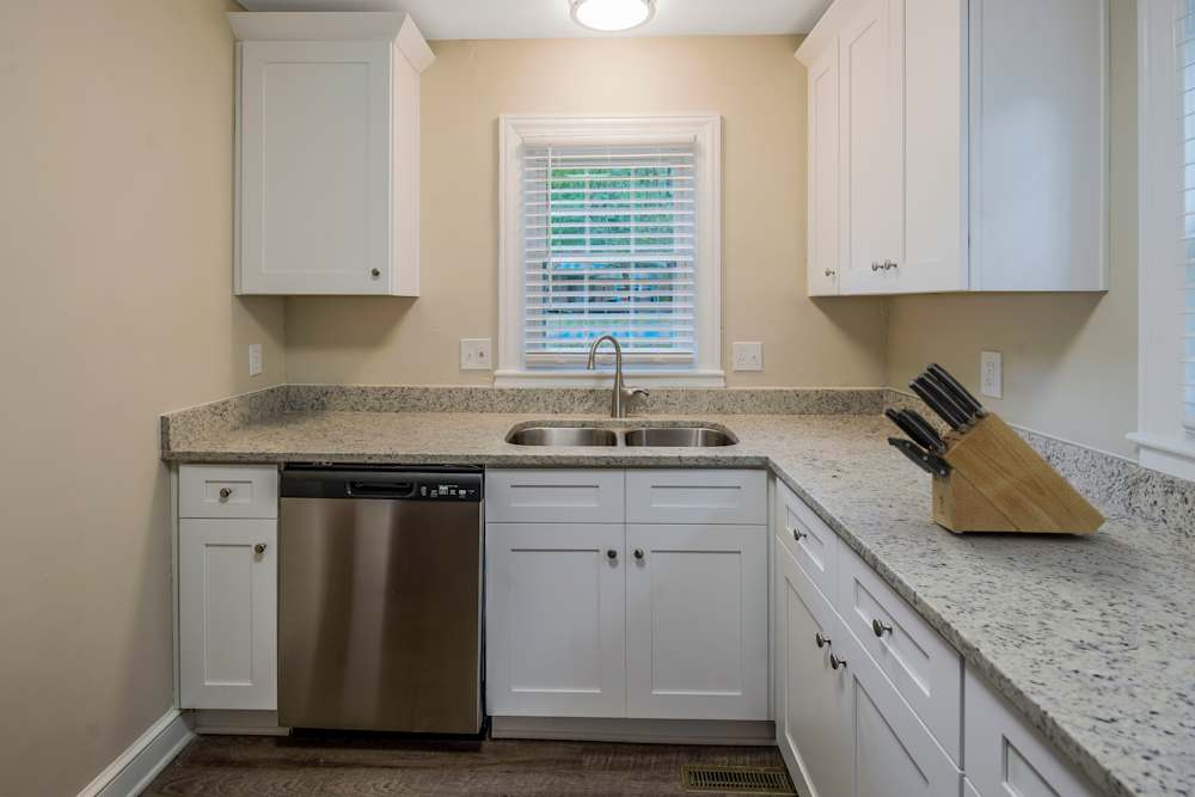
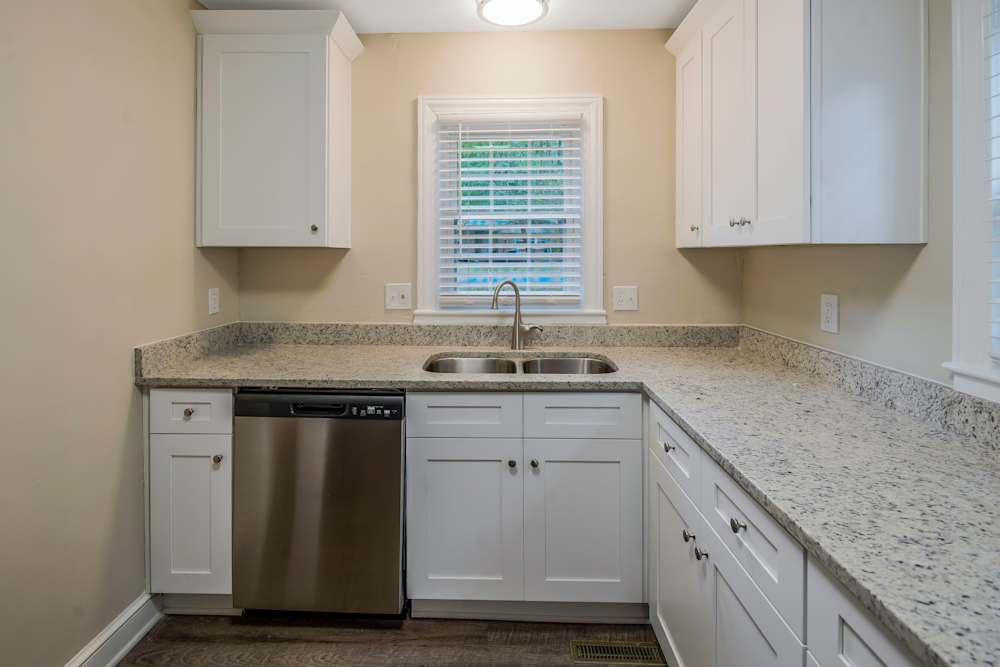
- knife block [883,361,1108,537]
